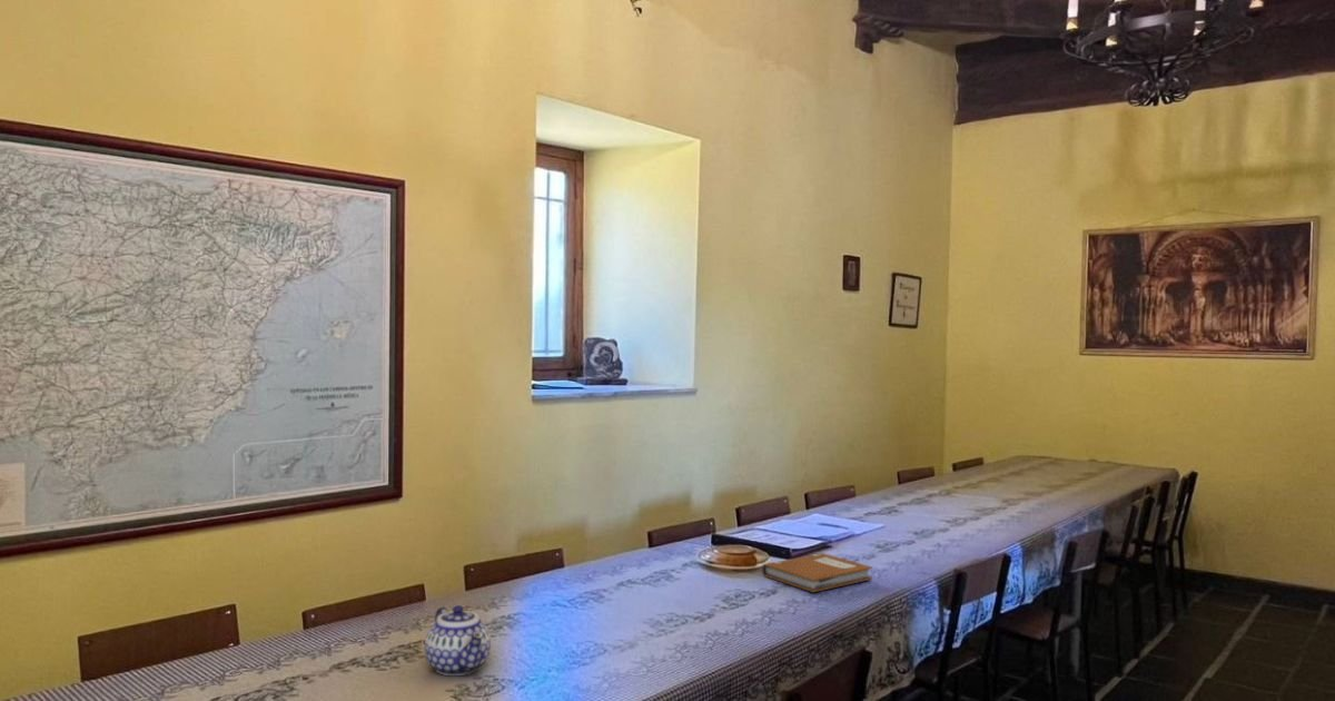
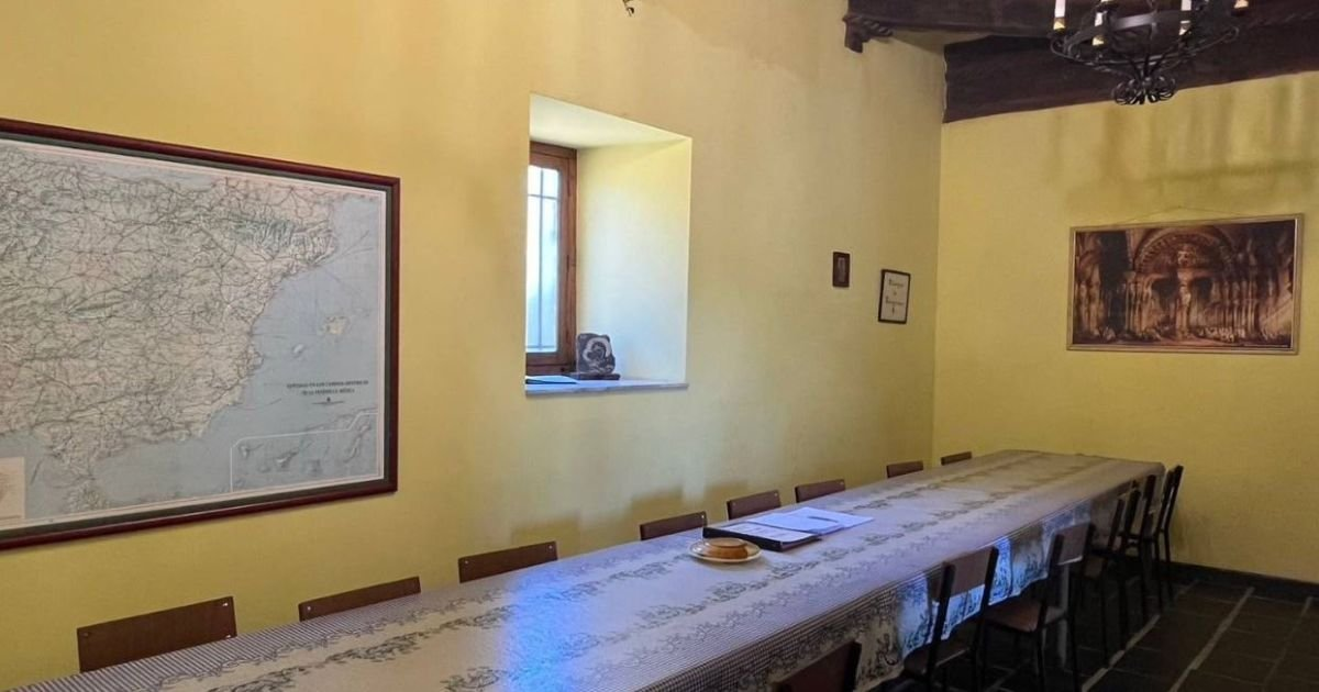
- notebook [761,552,873,593]
- teapot [424,604,492,677]
